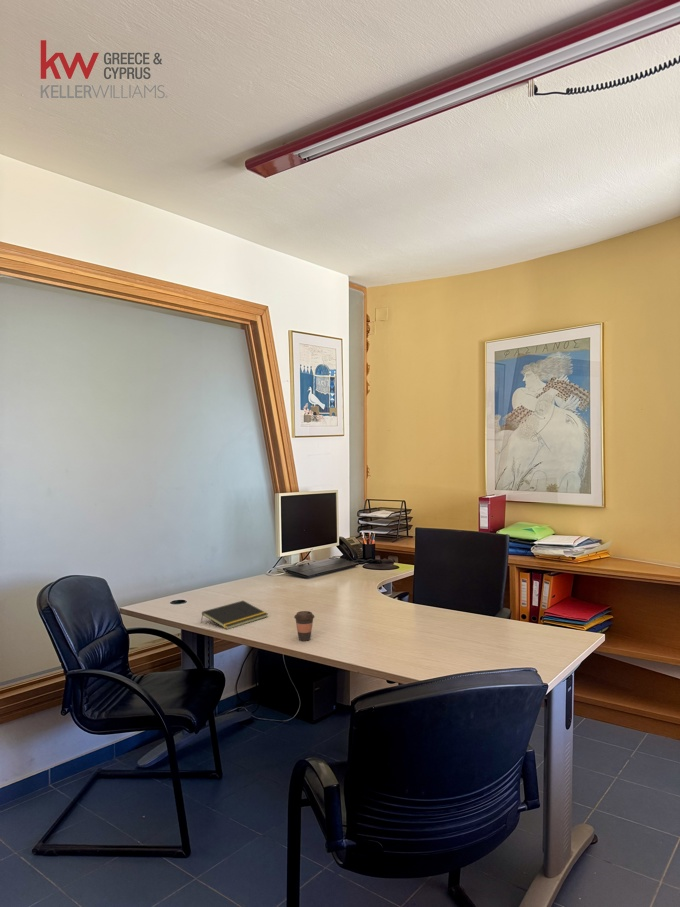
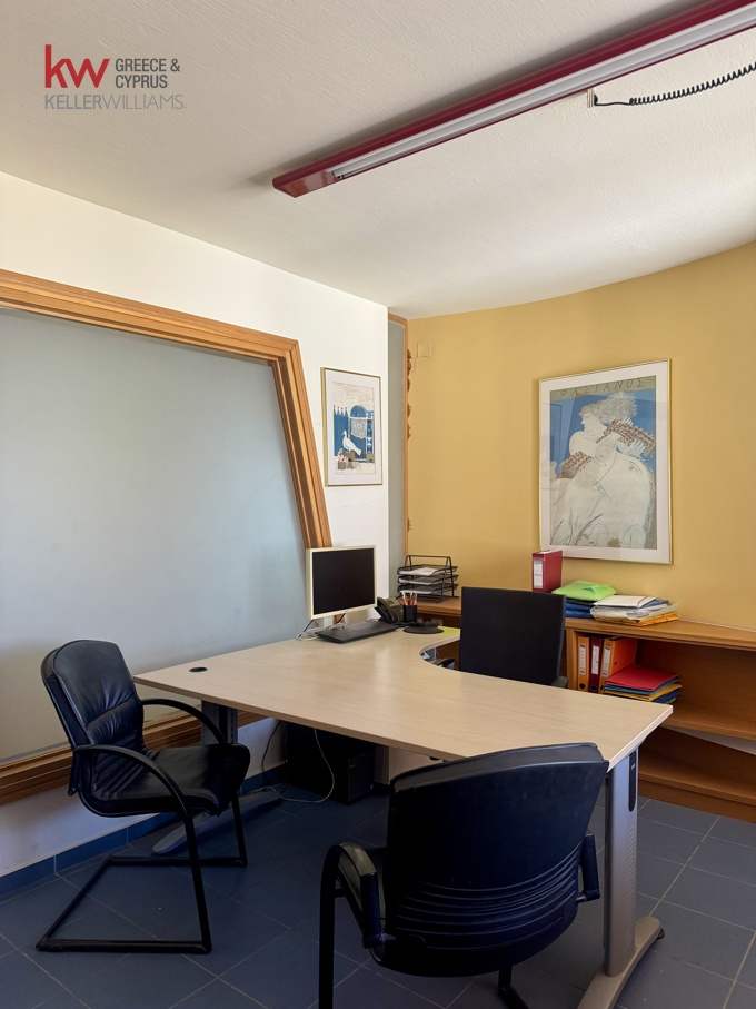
- coffee cup [293,610,315,642]
- notepad [200,600,269,630]
